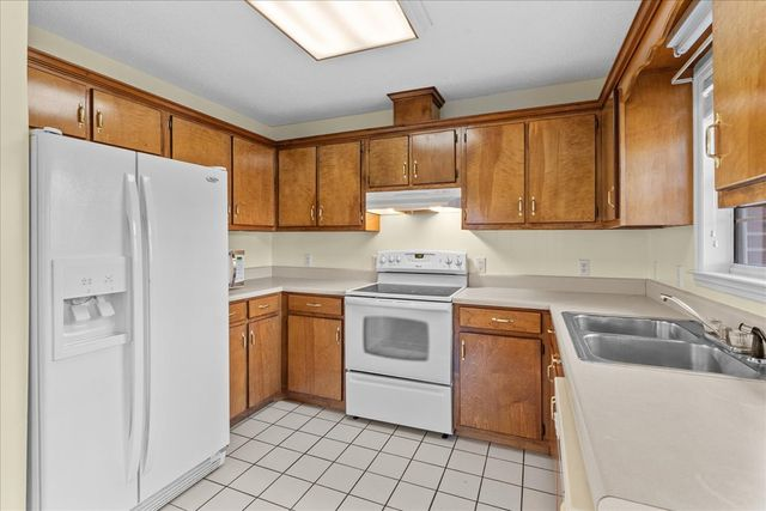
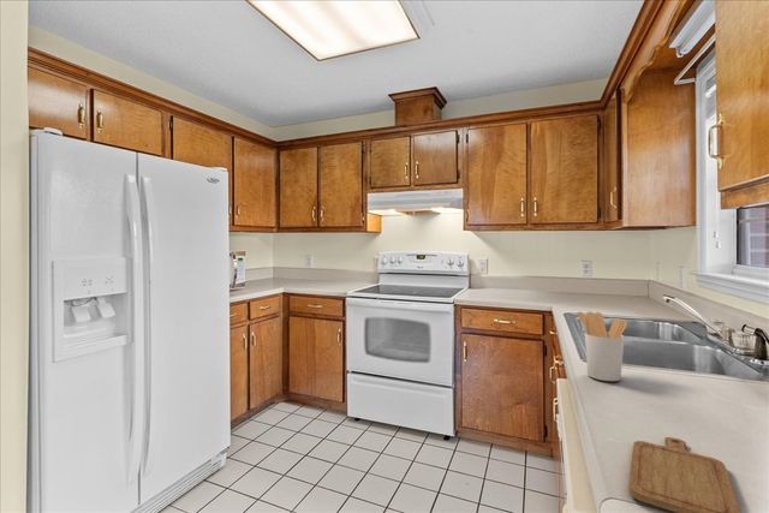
+ utensil holder [576,311,628,382]
+ chopping board [628,436,741,513]
